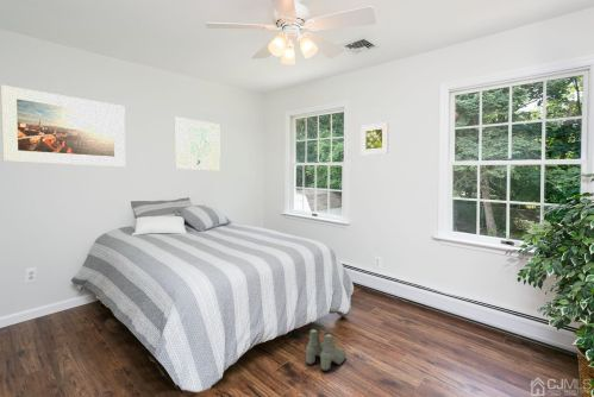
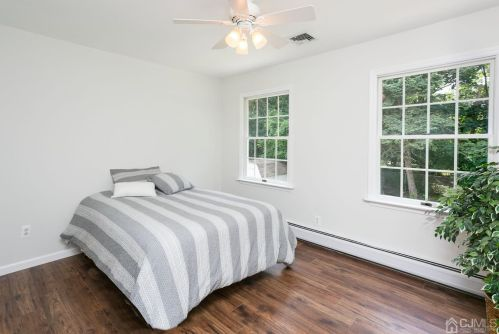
- wall art [174,116,221,171]
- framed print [359,121,389,157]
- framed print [0,83,126,168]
- boots [305,327,346,372]
